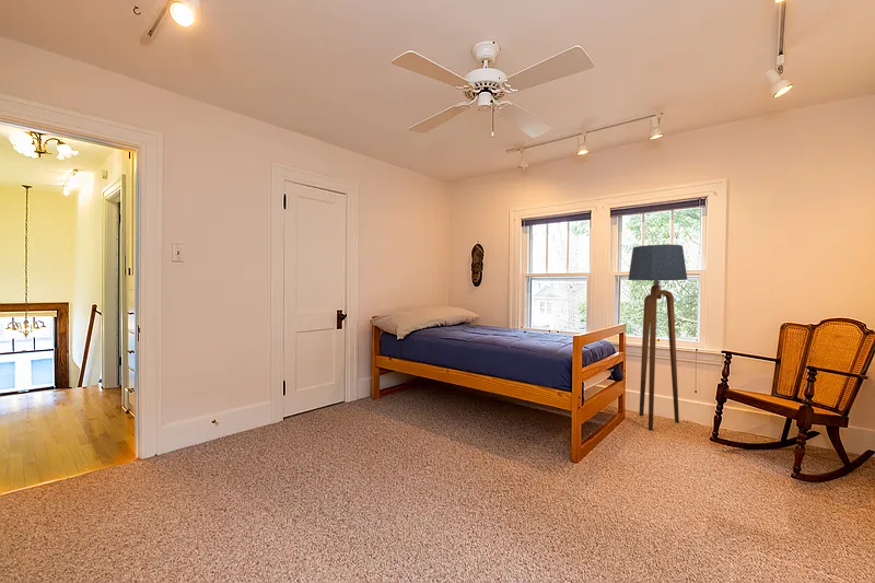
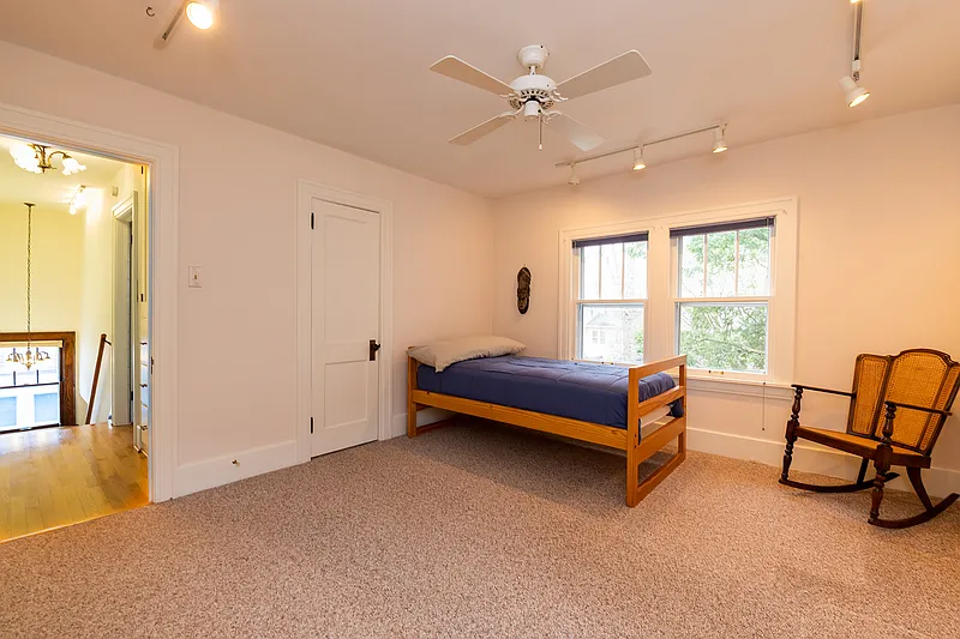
- floor lamp [628,244,688,431]
